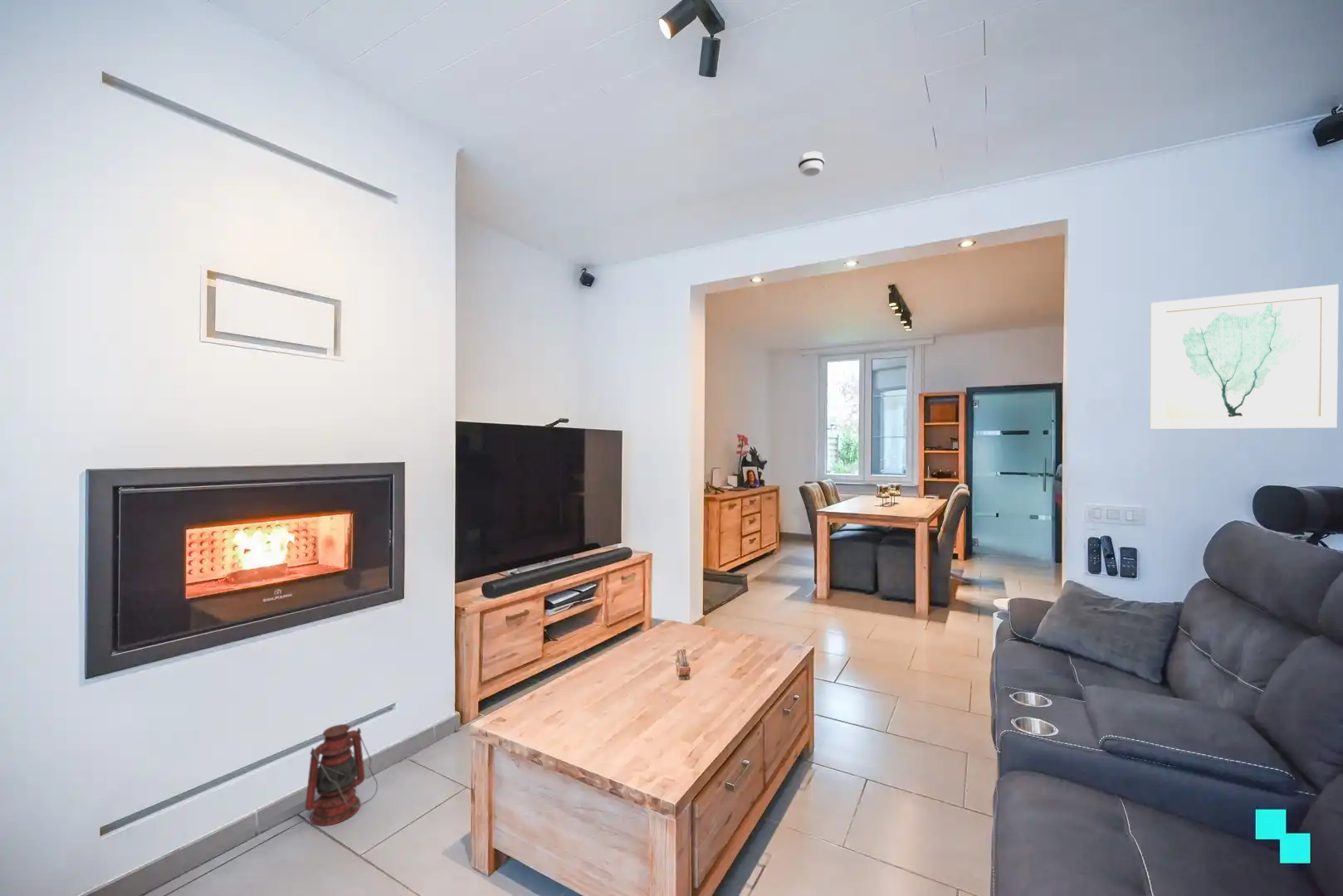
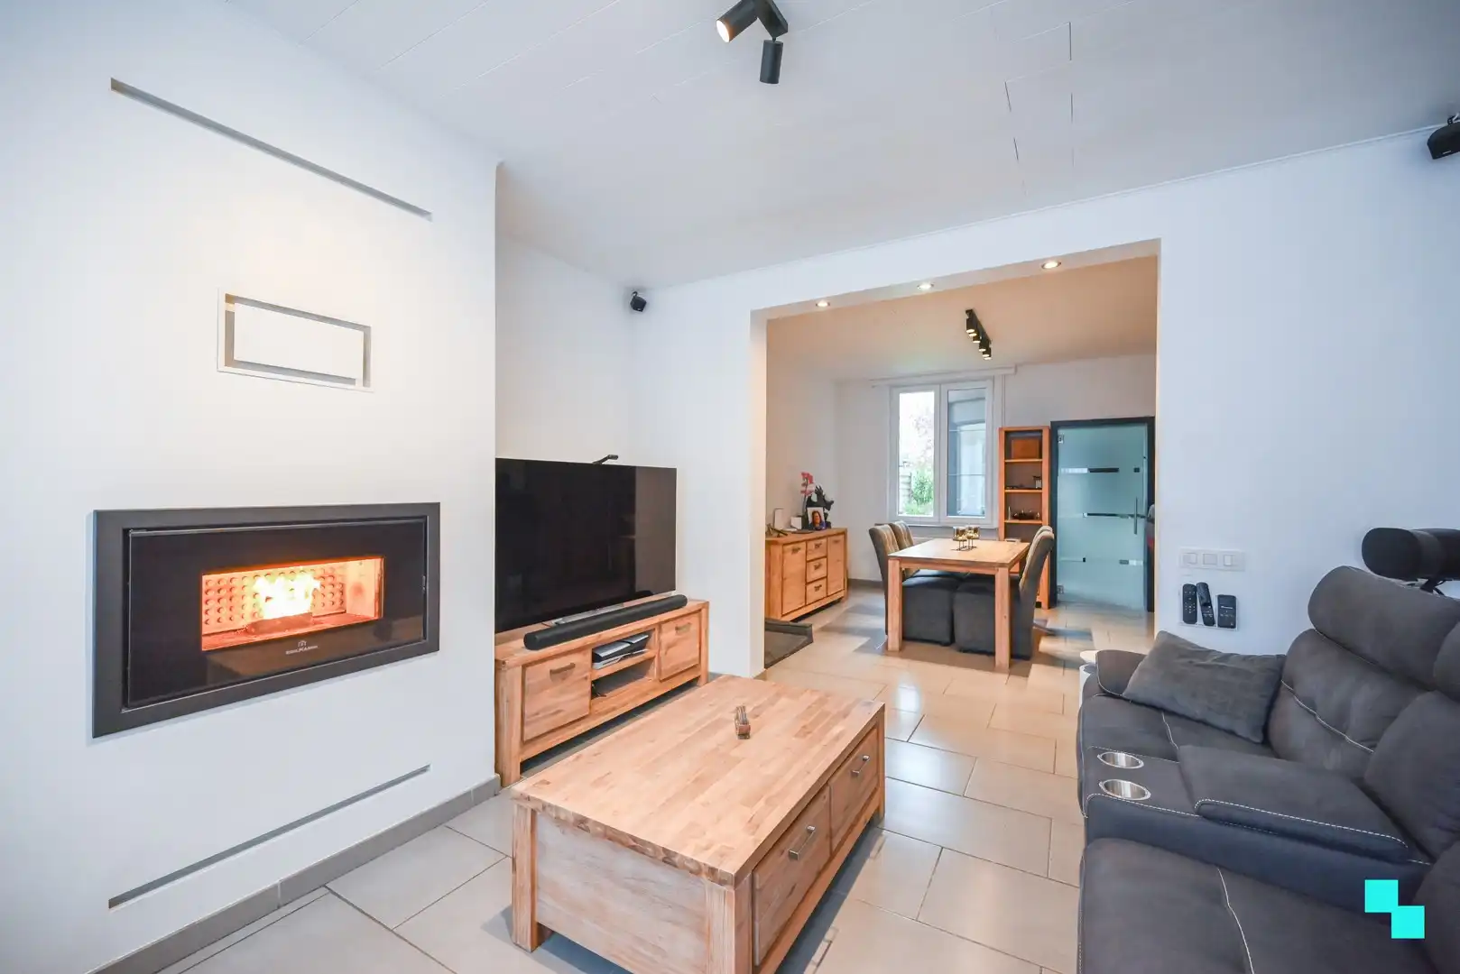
- lantern [305,723,378,827]
- smoke detector [798,150,825,178]
- wall art [1150,284,1340,430]
